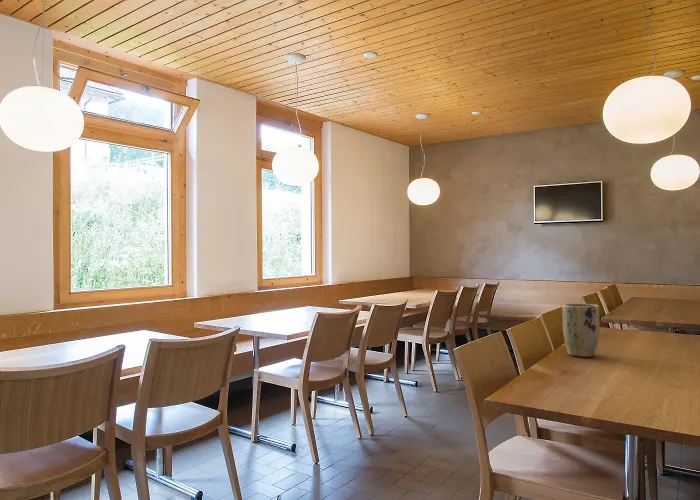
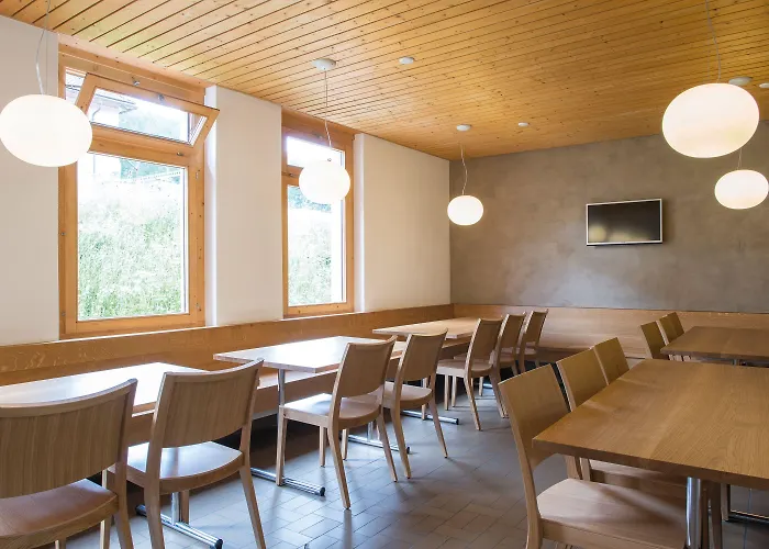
- plant pot [561,303,601,358]
